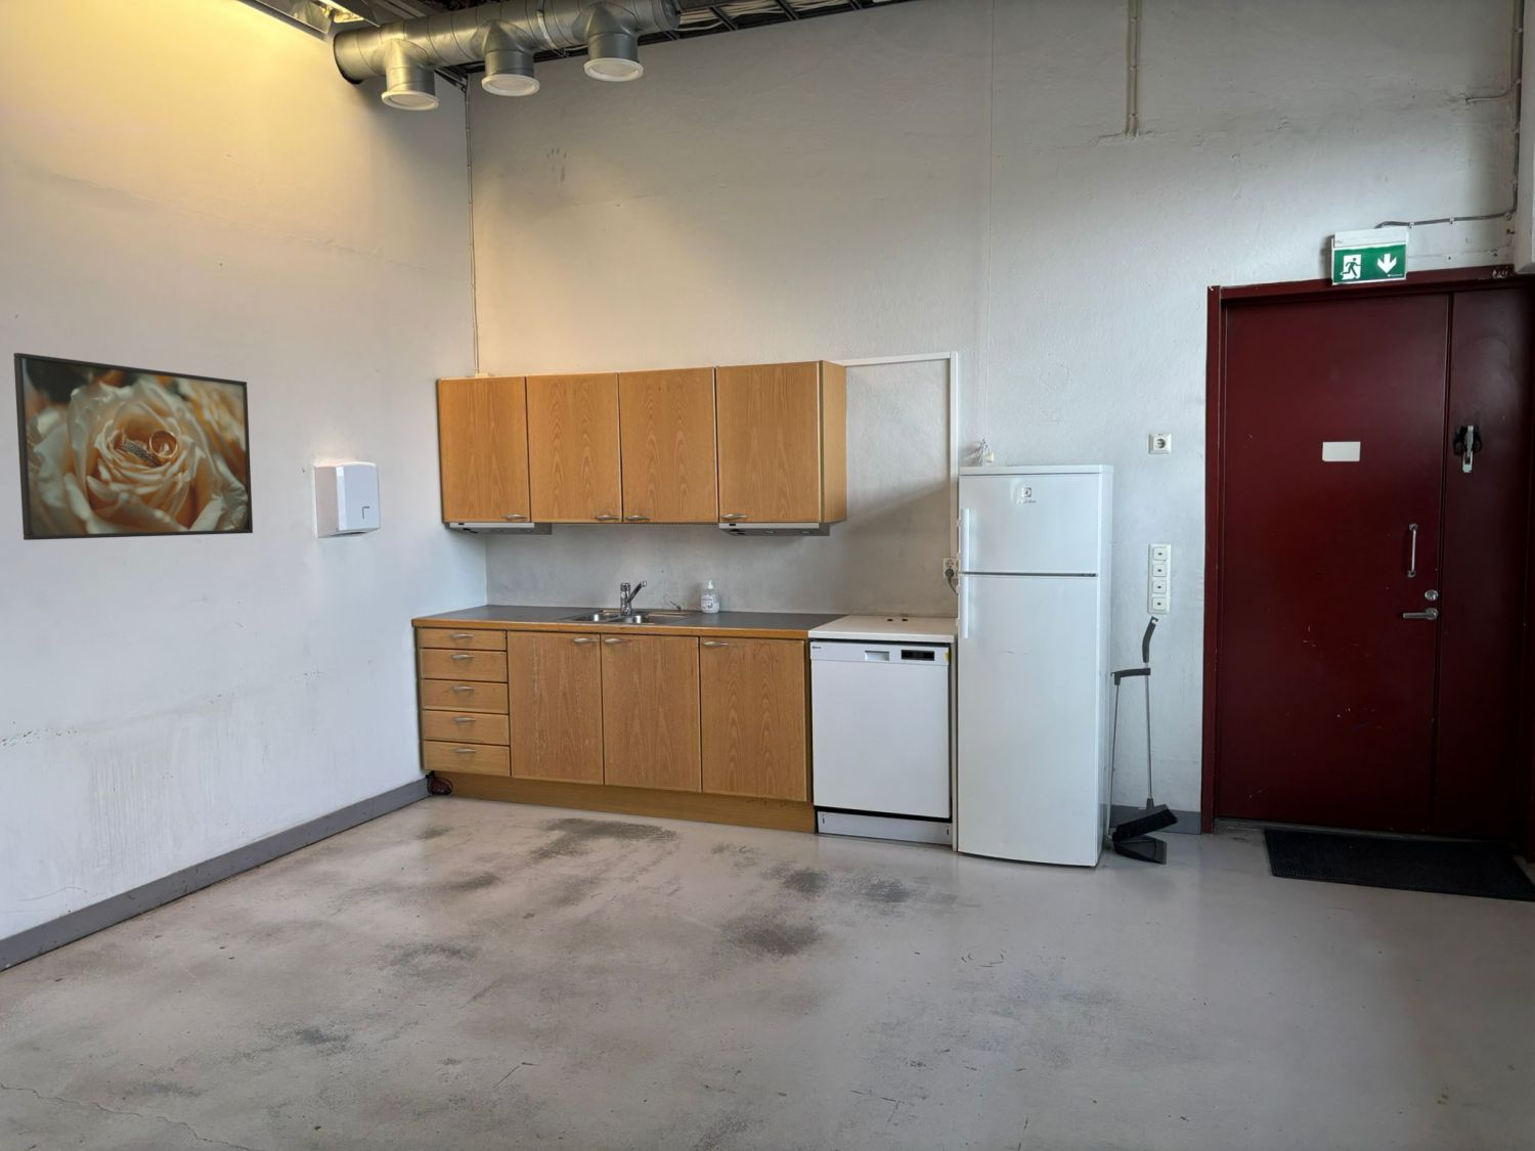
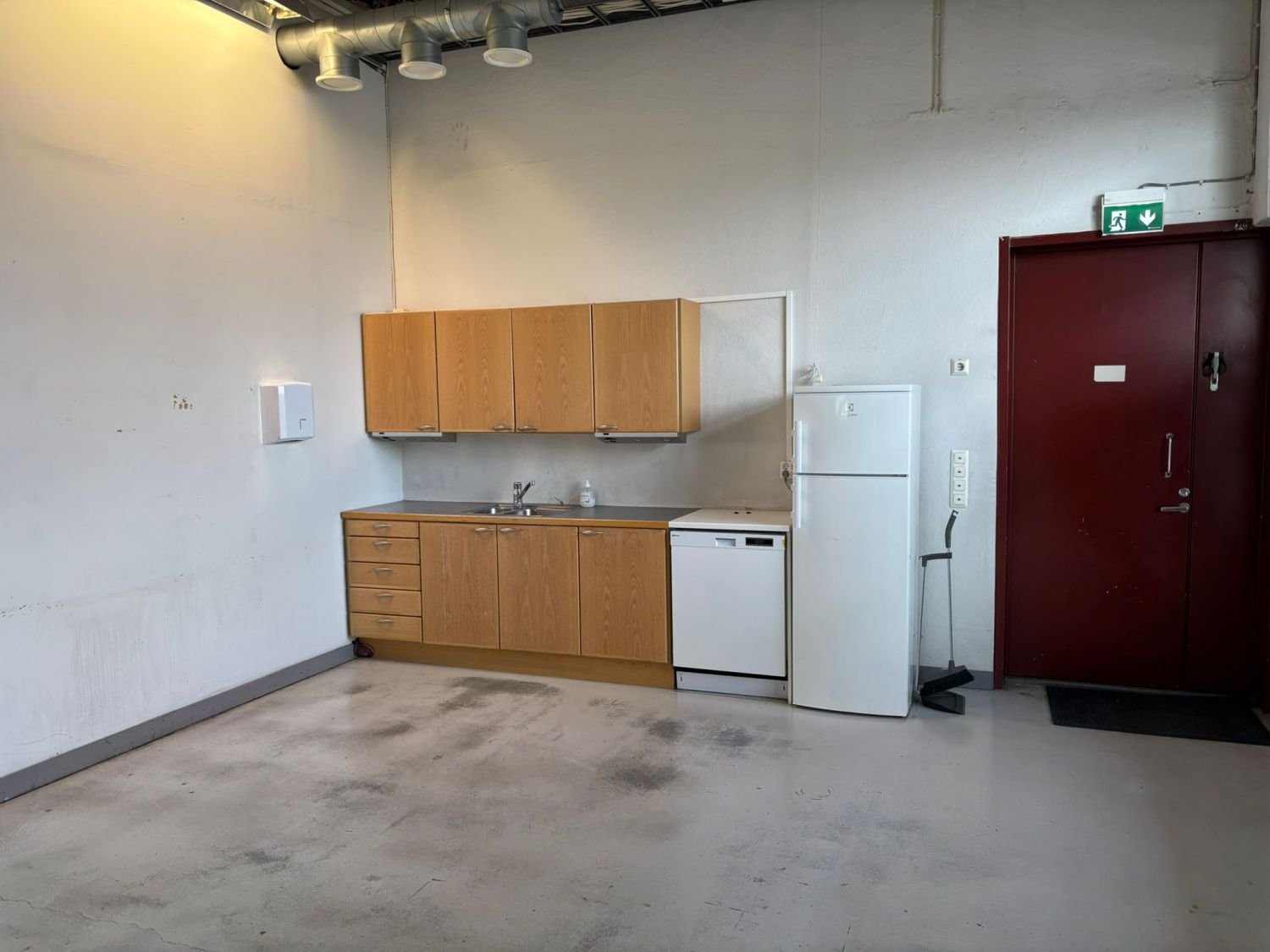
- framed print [12,352,254,542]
